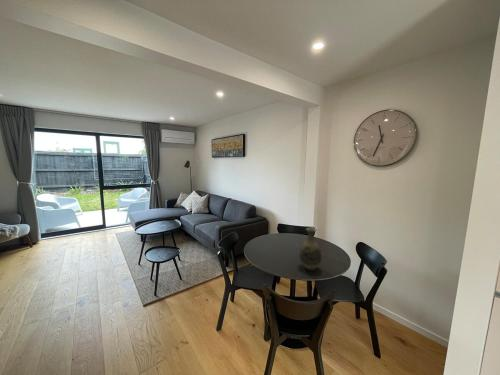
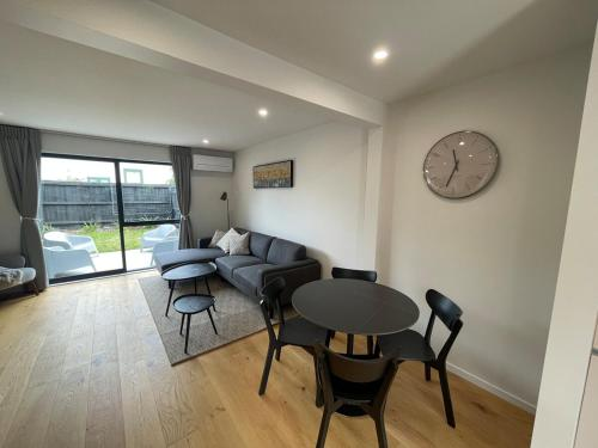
- vase [298,227,322,272]
